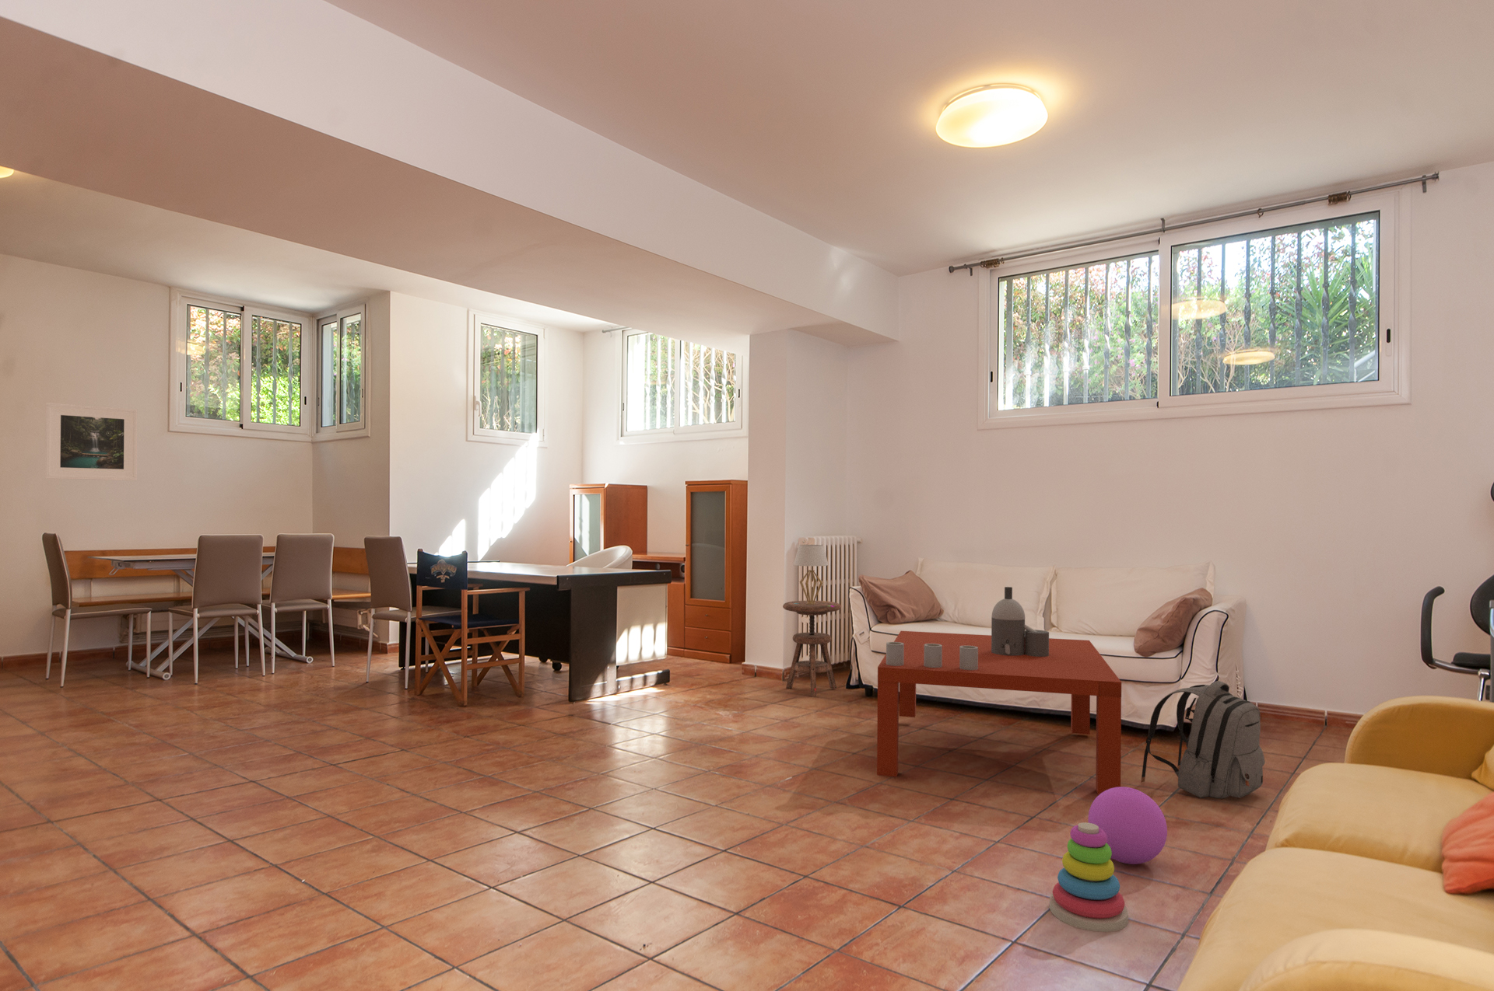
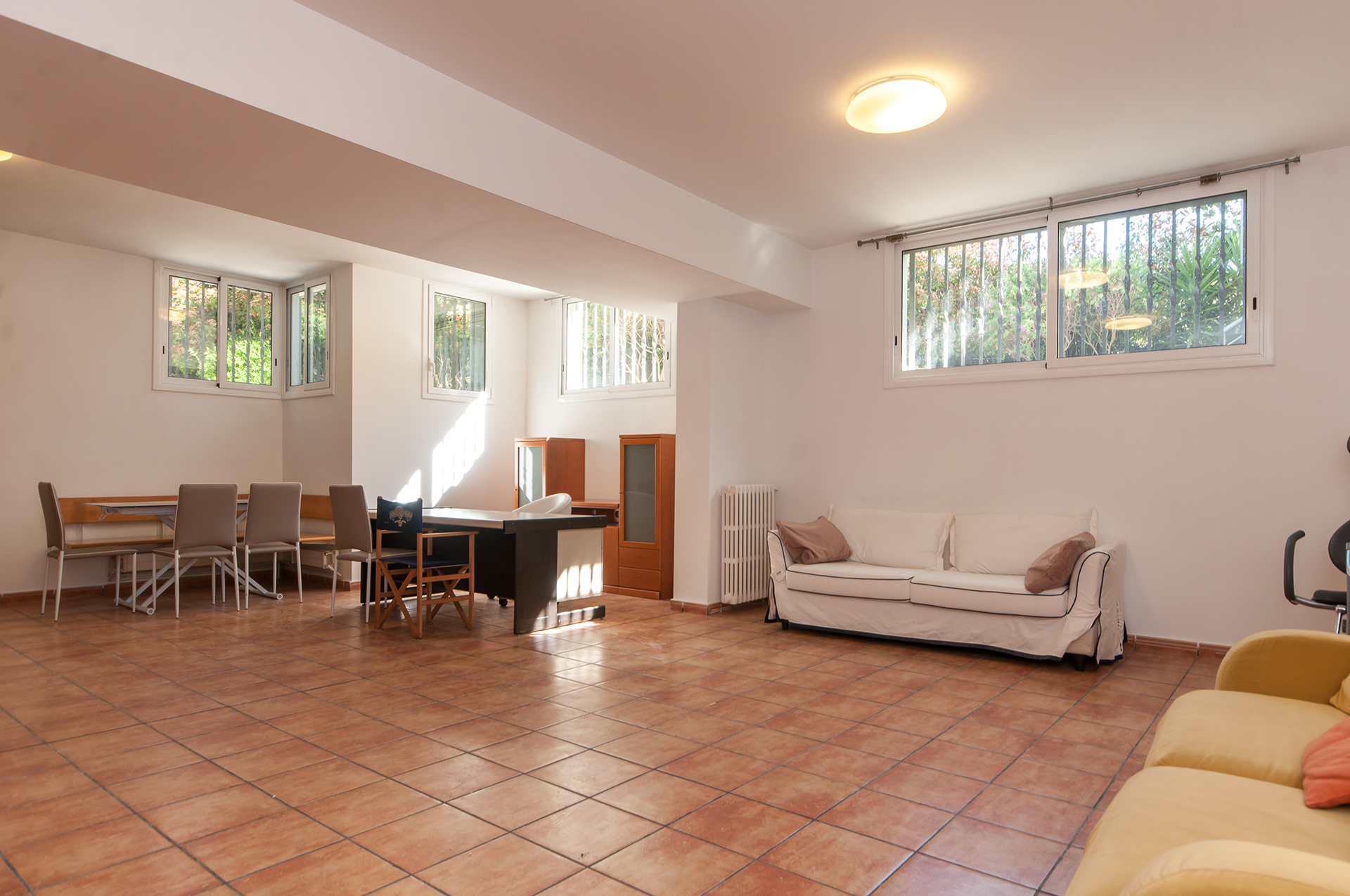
- table lamp [792,544,830,605]
- backpack [1140,680,1266,799]
- ball [1087,785,1168,865]
- stacking toy [1049,822,1129,932]
- side table [782,601,842,697]
- coffee table [876,586,1122,795]
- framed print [44,401,137,481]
